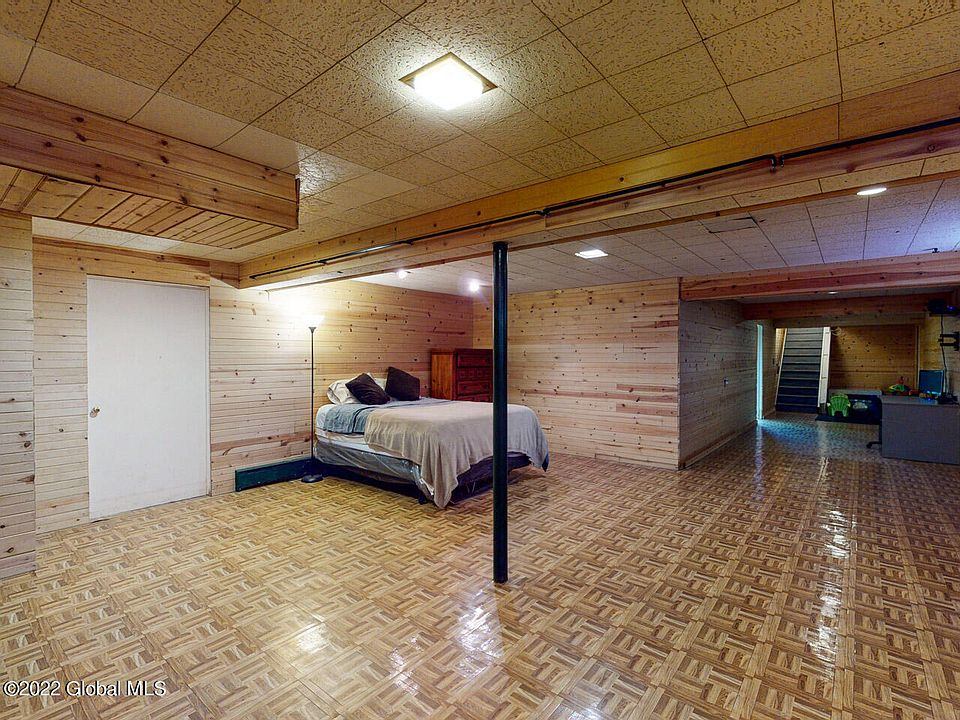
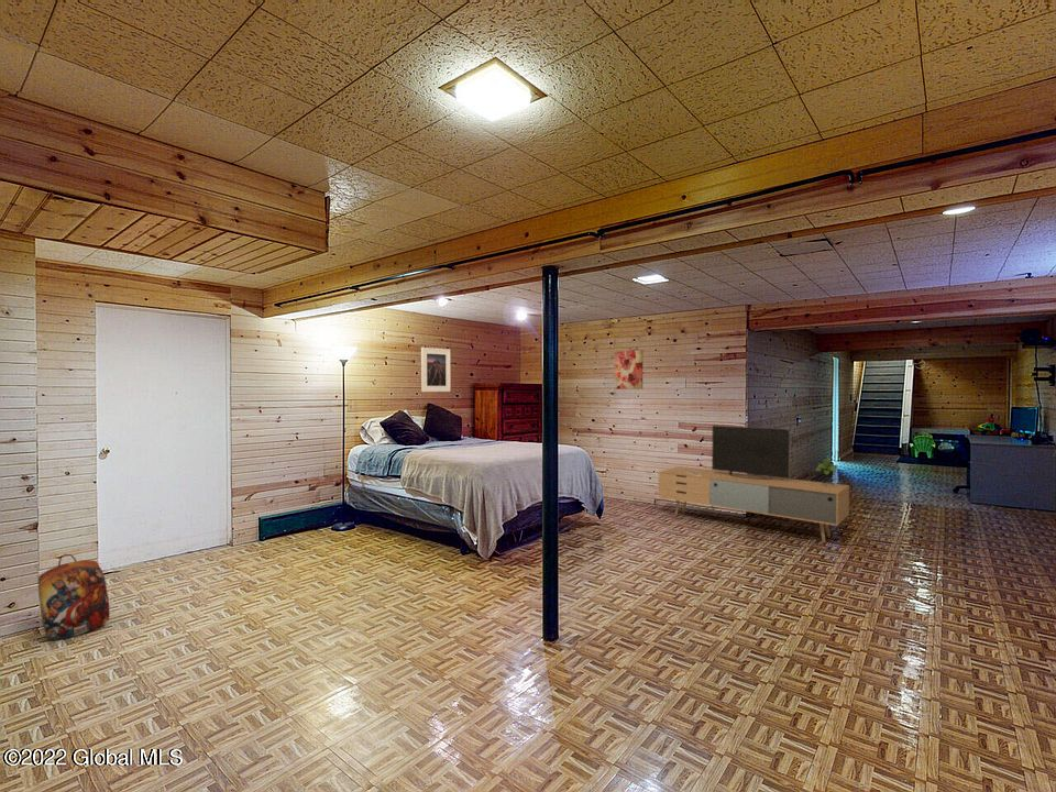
+ backpack [37,553,111,641]
+ wall art [614,349,644,391]
+ media console [657,425,850,543]
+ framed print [420,346,452,393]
